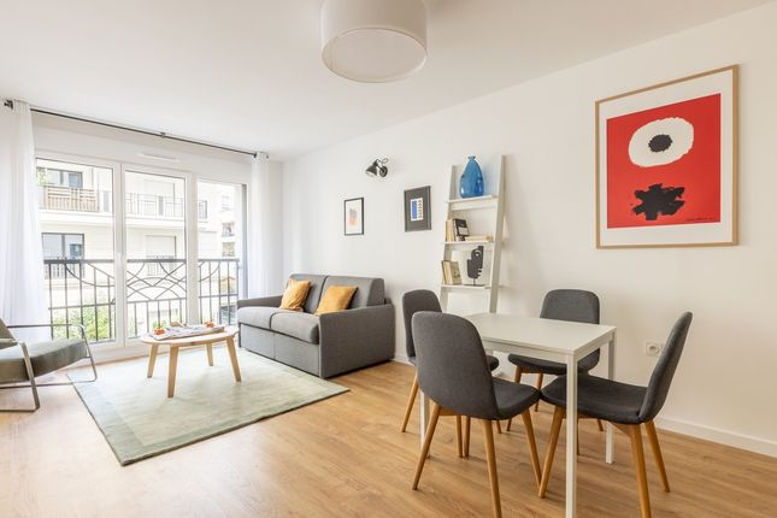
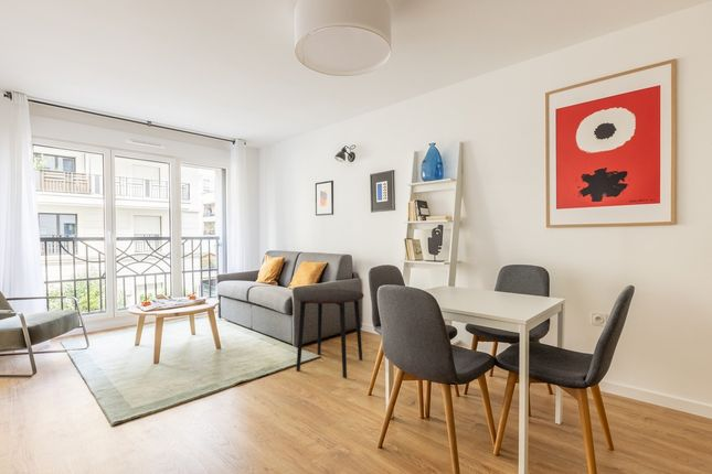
+ side table [295,289,364,378]
